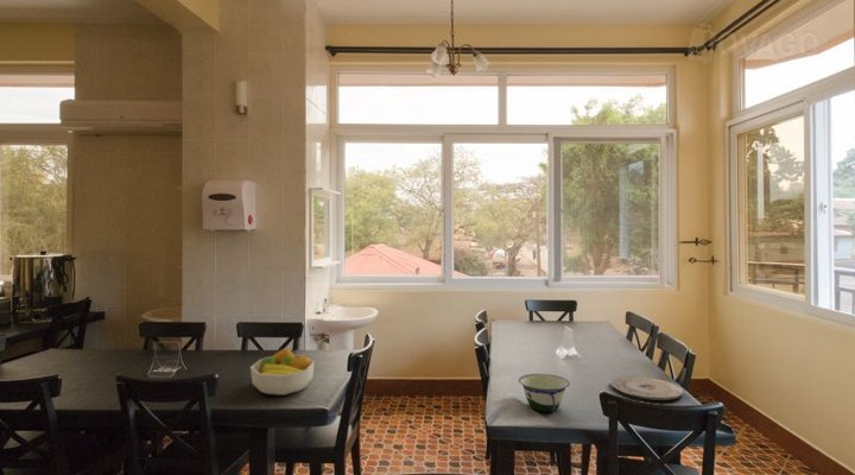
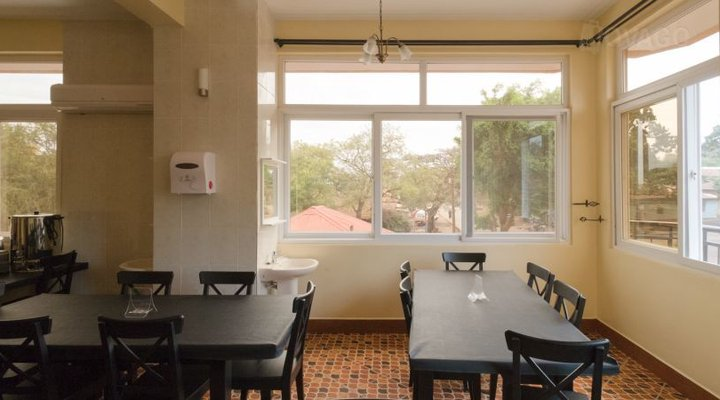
- plate [610,375,685,401]
- fruit bowl [249,347,316,397]
- bowl [518,373,571,413]
